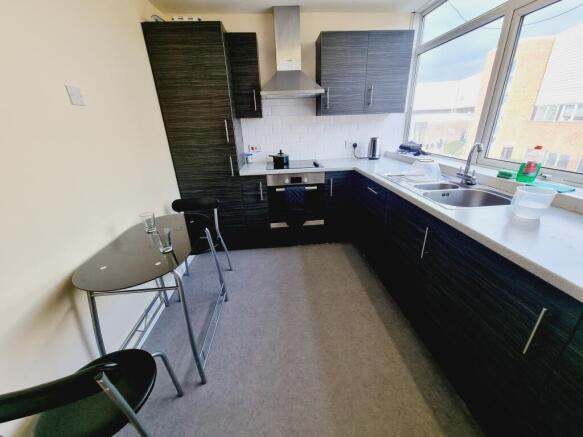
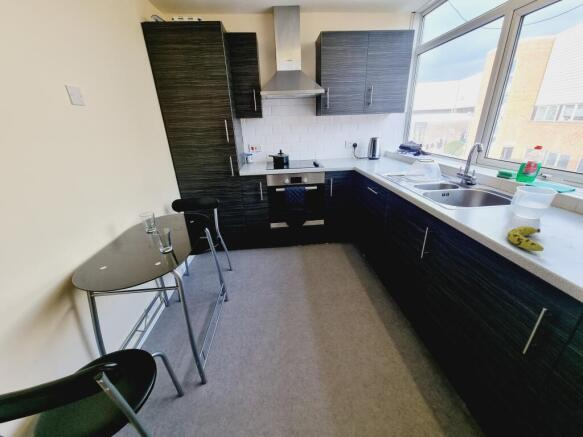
+ fruit [506,225,545,252]
